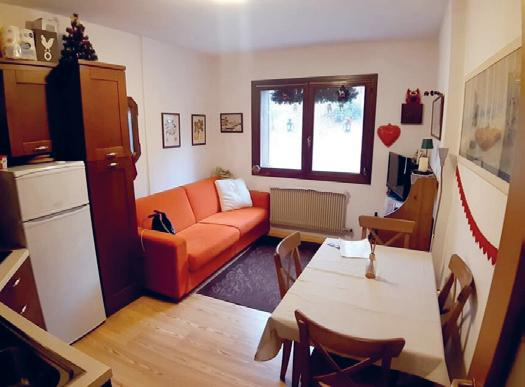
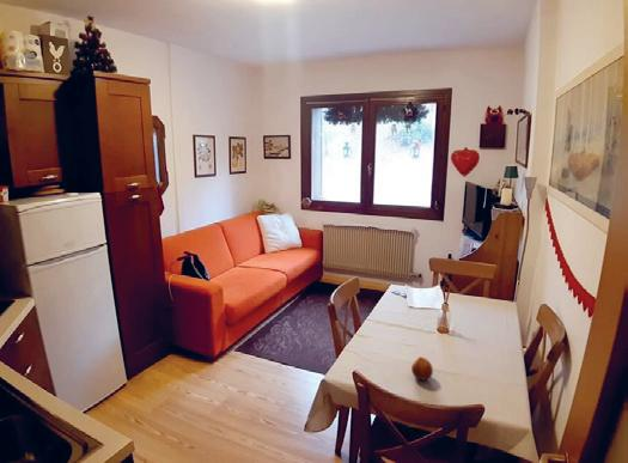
+ fruit [410,355,434,380]
